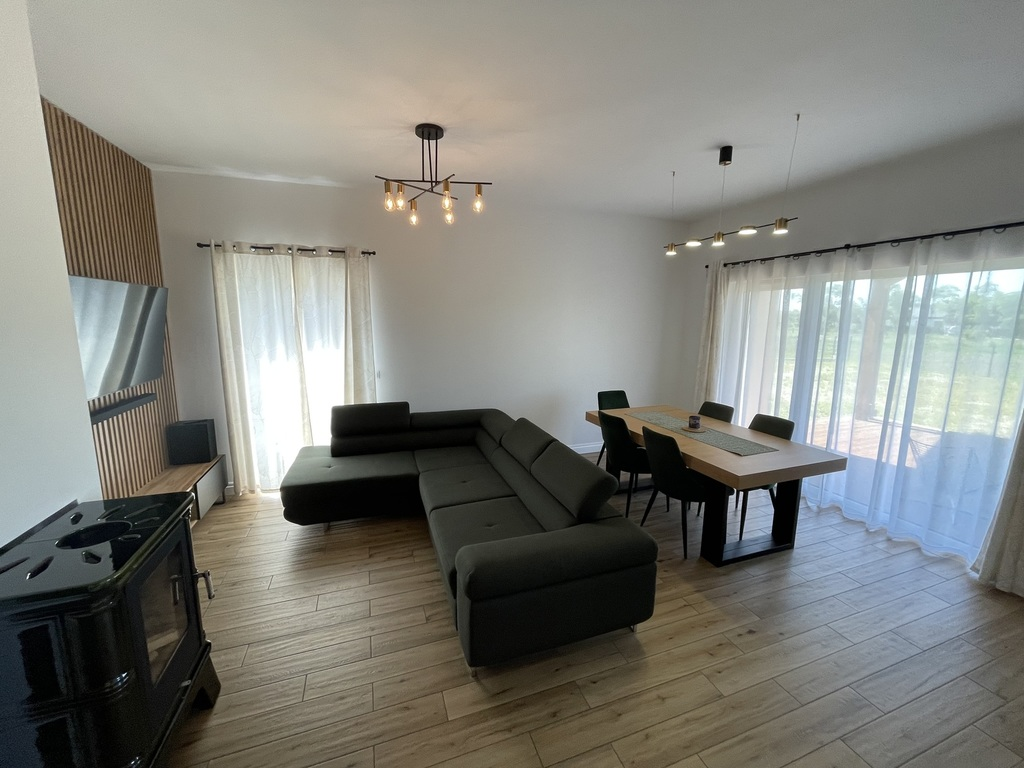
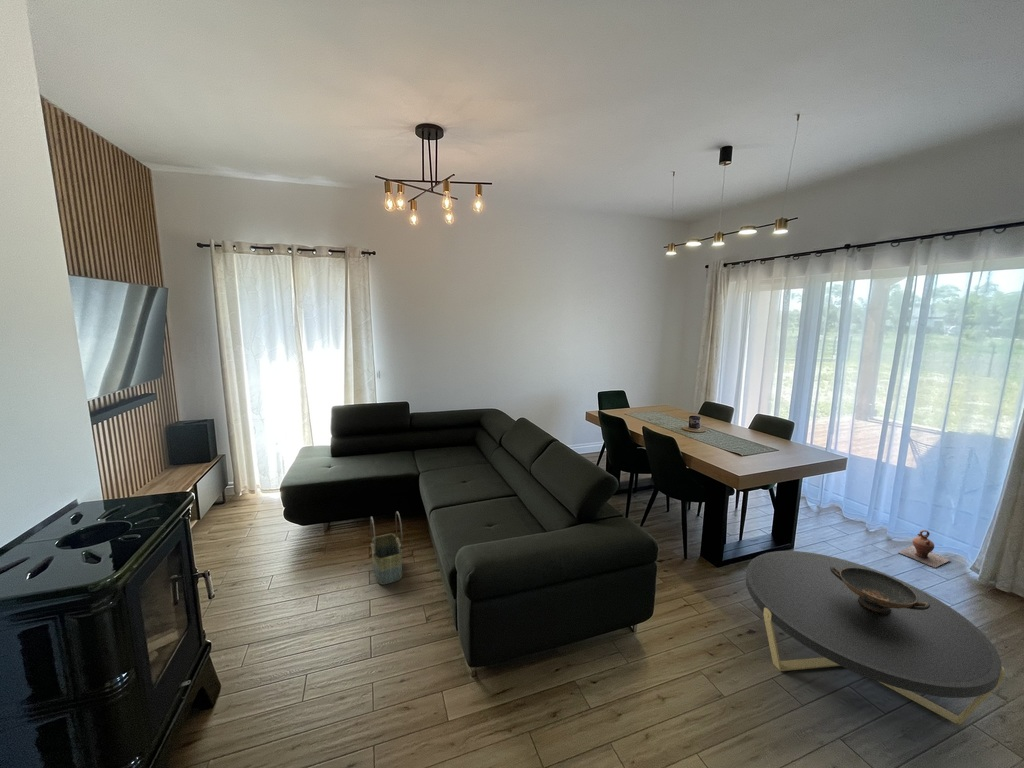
+ decorative bowl [830,567,930,613]
+ coffee table [745,550,1005,726]
+ ceramic jug [897,529,951,569]
+ basket [369,510,403,586]
